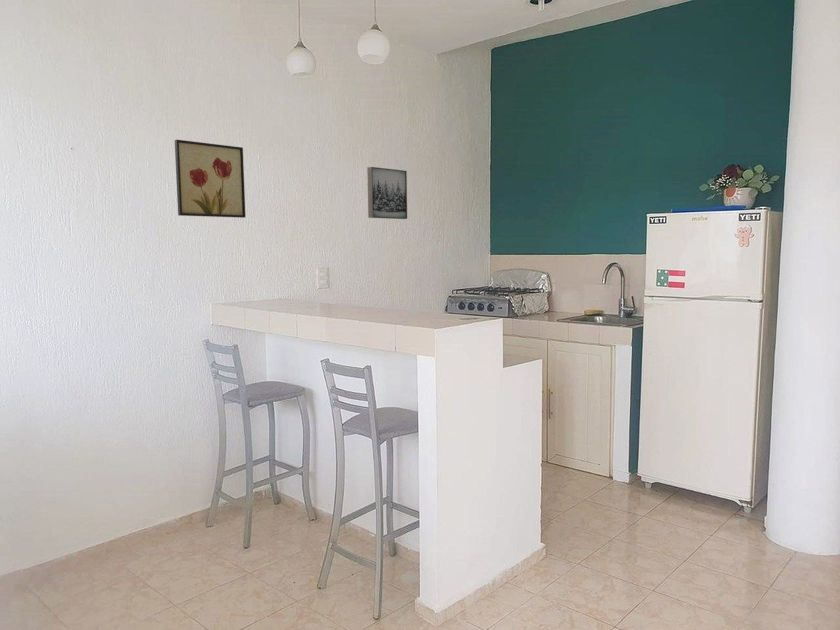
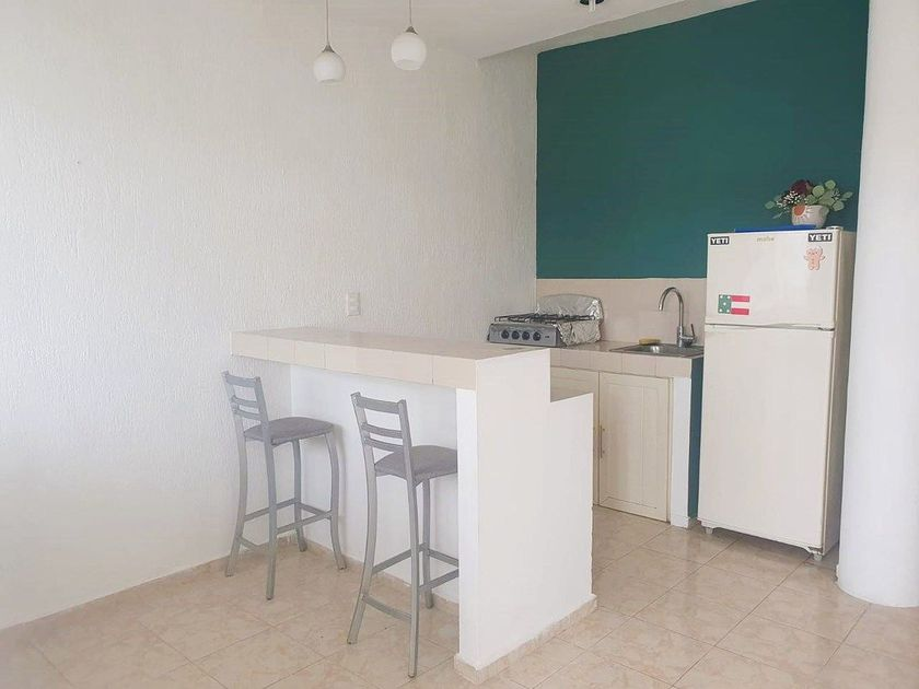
- wall art [366,166,408,220]
- wall art [174,139,246,219]
